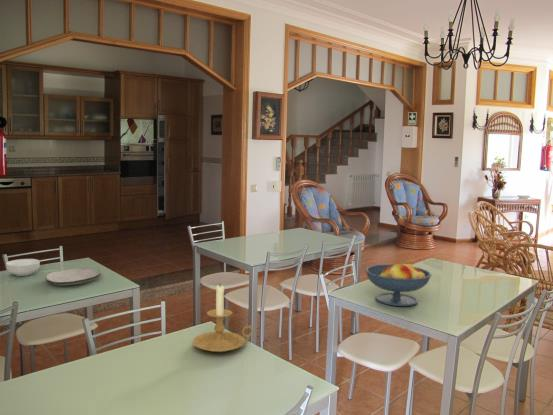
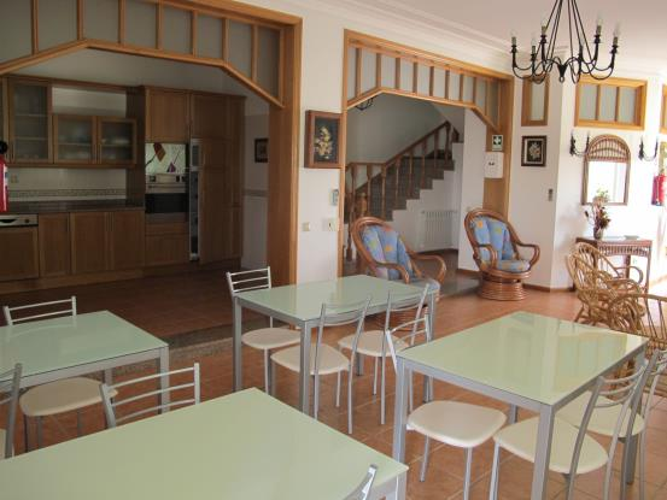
- fruit bowl [364,260,433,307]
- cereal bowl [5,258,41,277]
- candle holder [192,282,255,353]
- plate [45,267,102,287]
